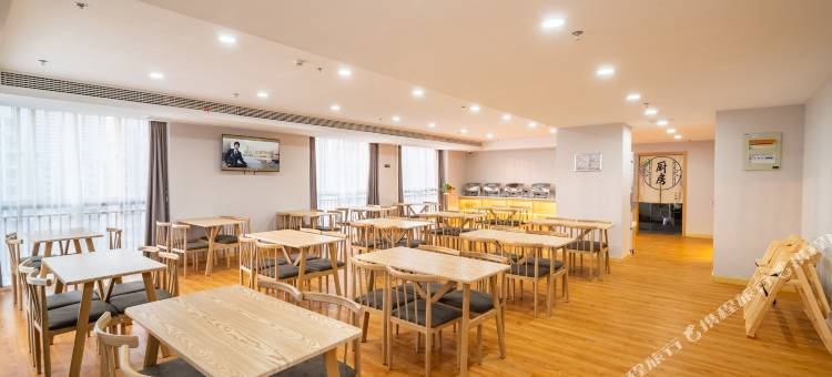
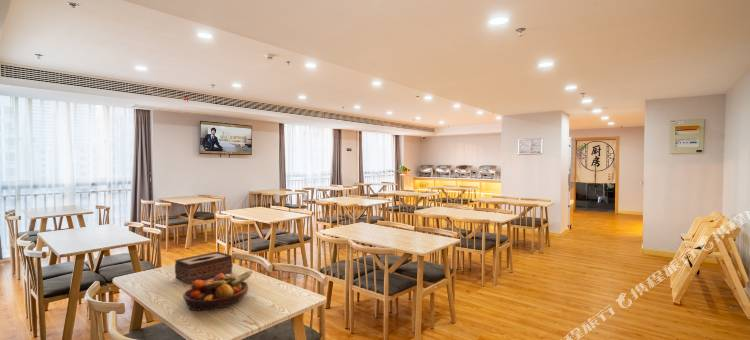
+ fruit bowl [182,270,253,311]
+ tissue box [174,251,234,284]
